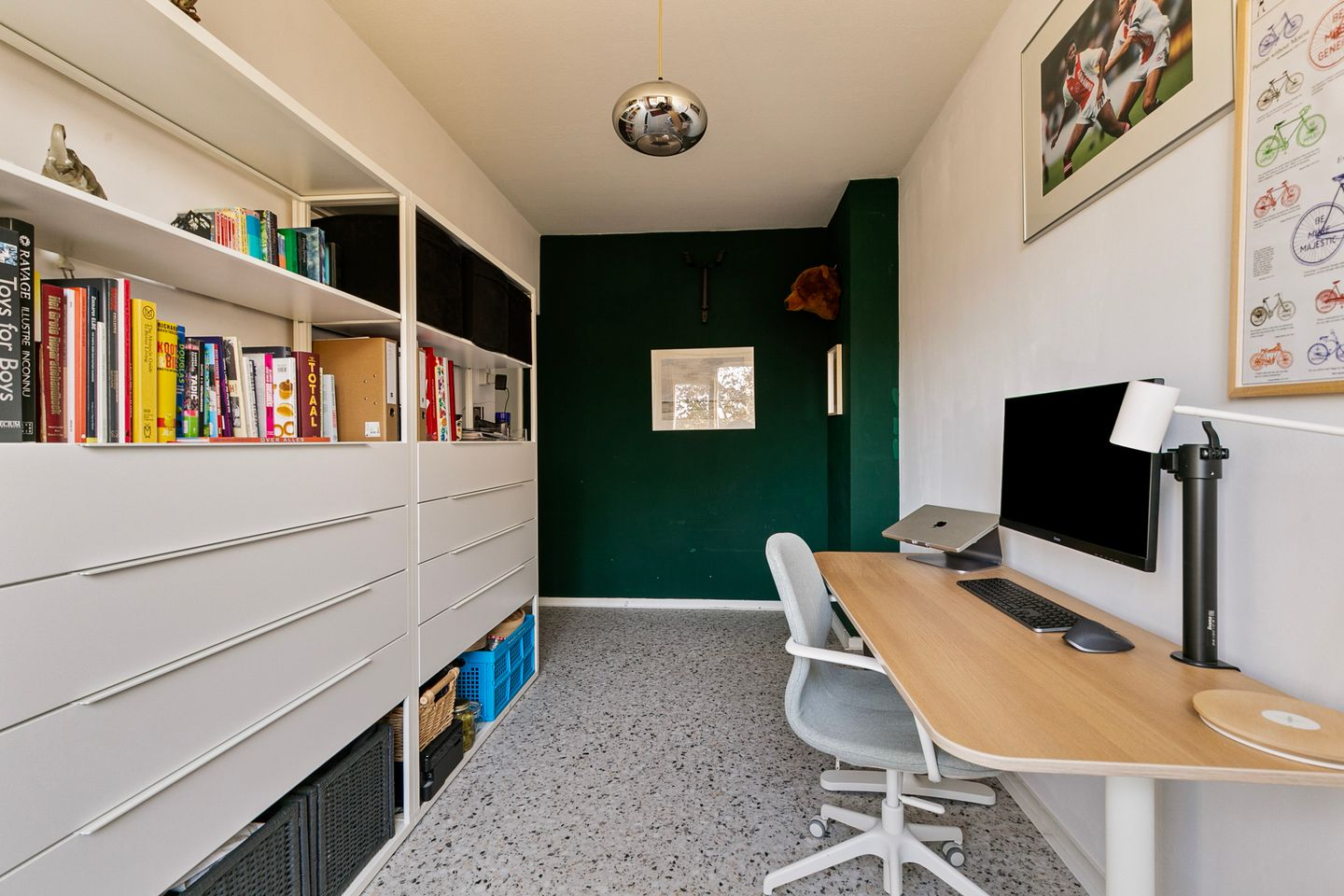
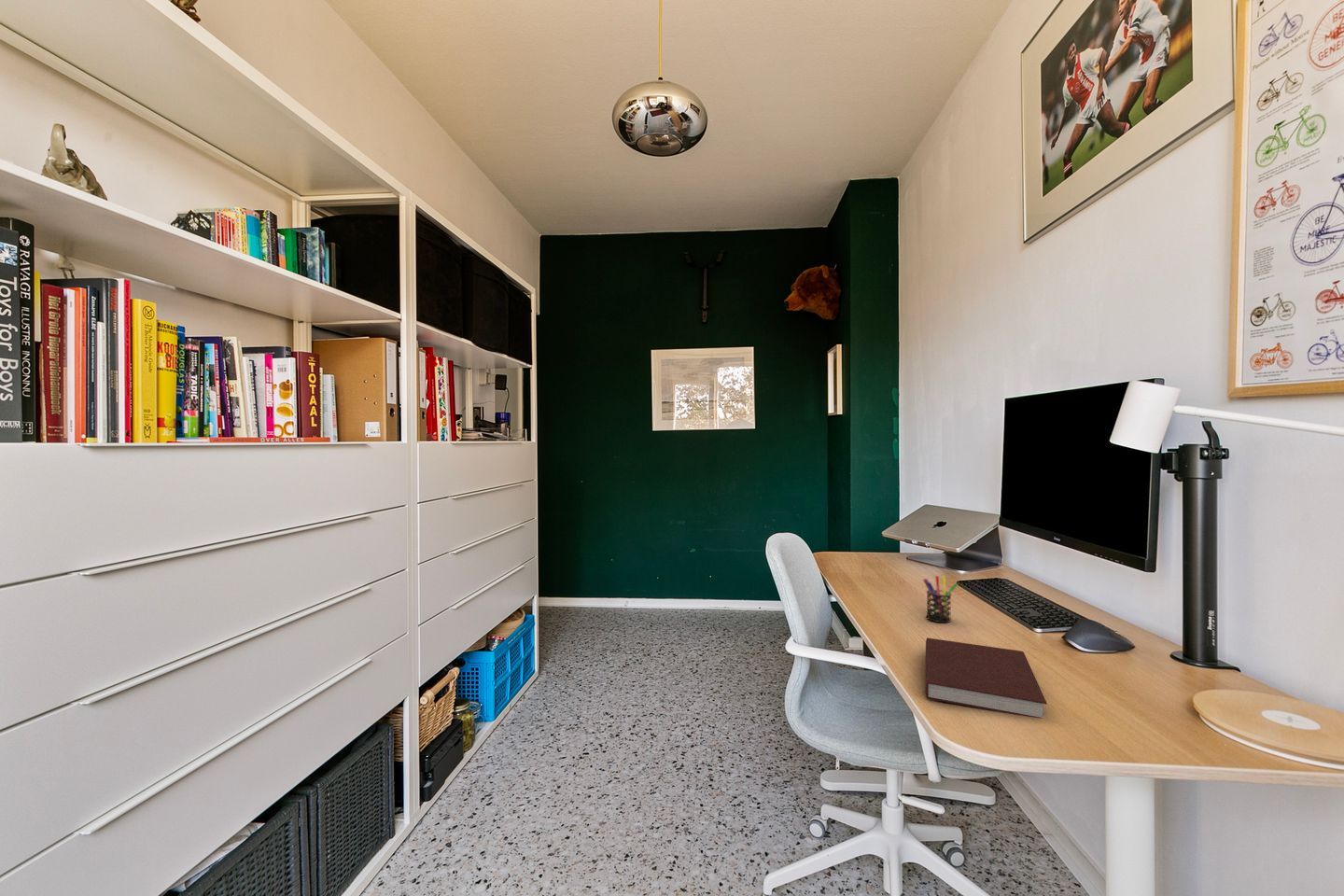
+ notebook [925,637,1048,720]
+ pen holder [922,575,959,623]
